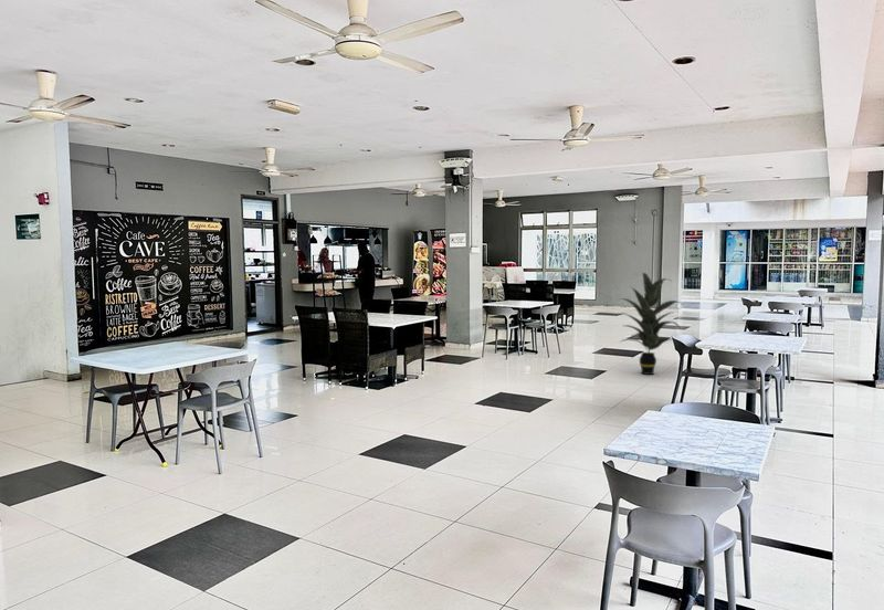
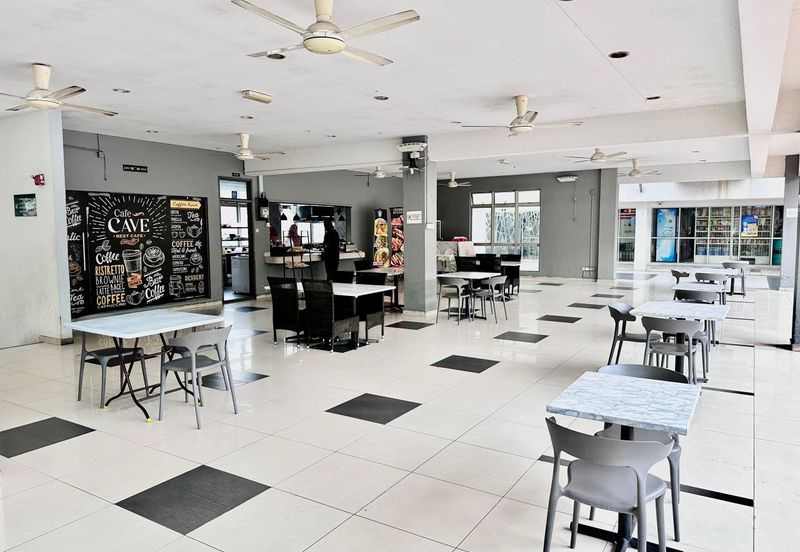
- indoor plant [619,272,684,376]
